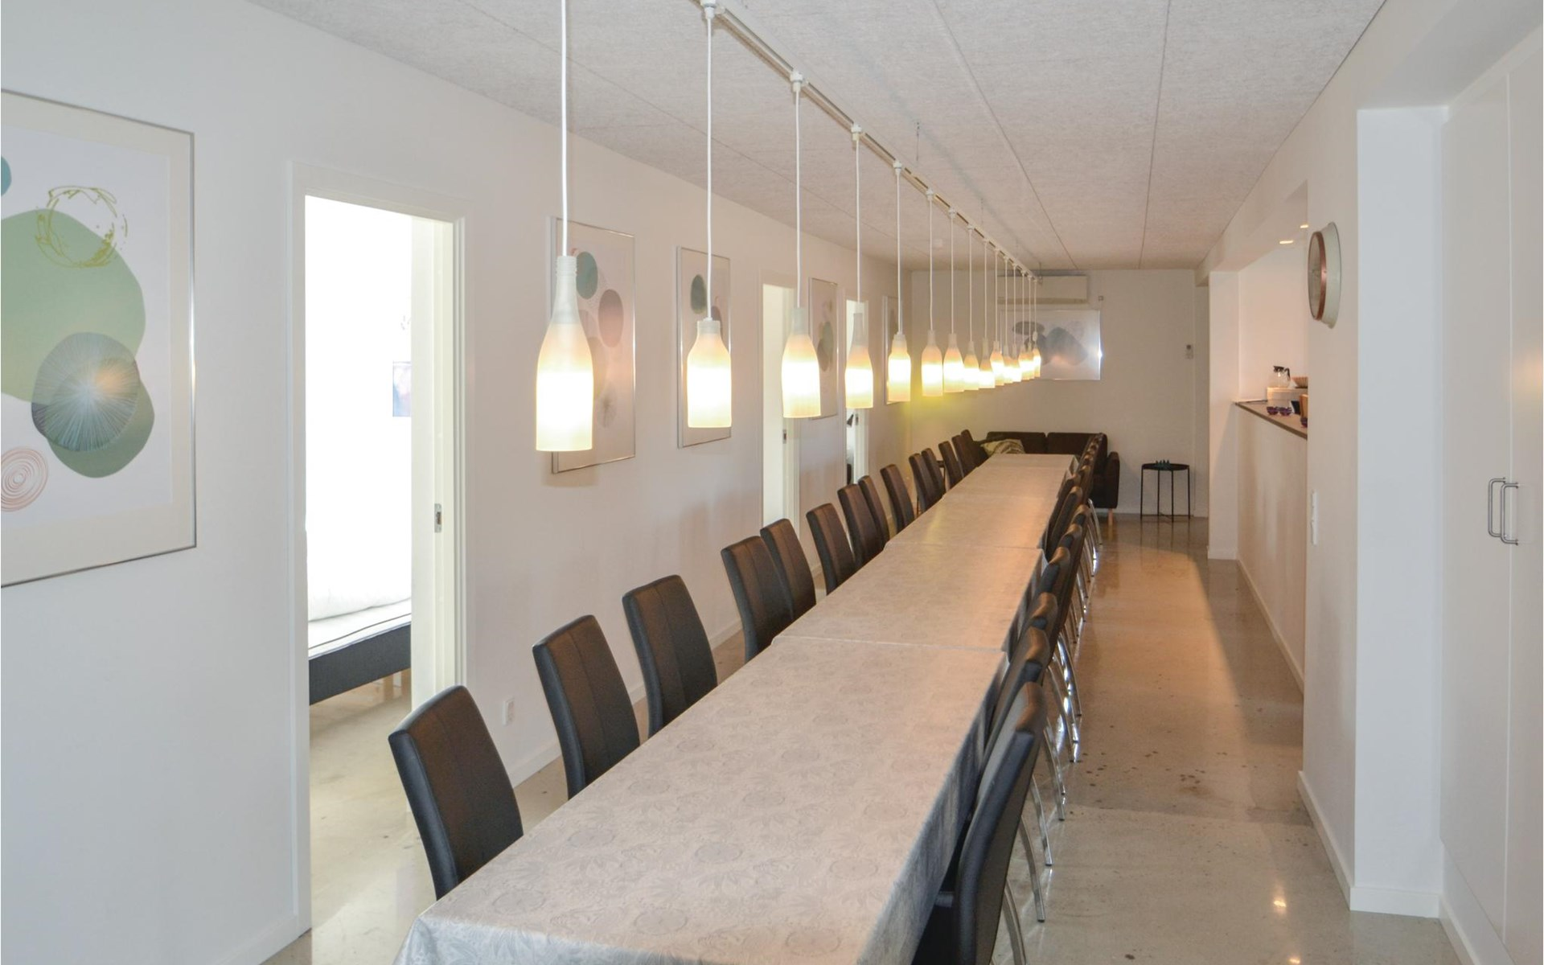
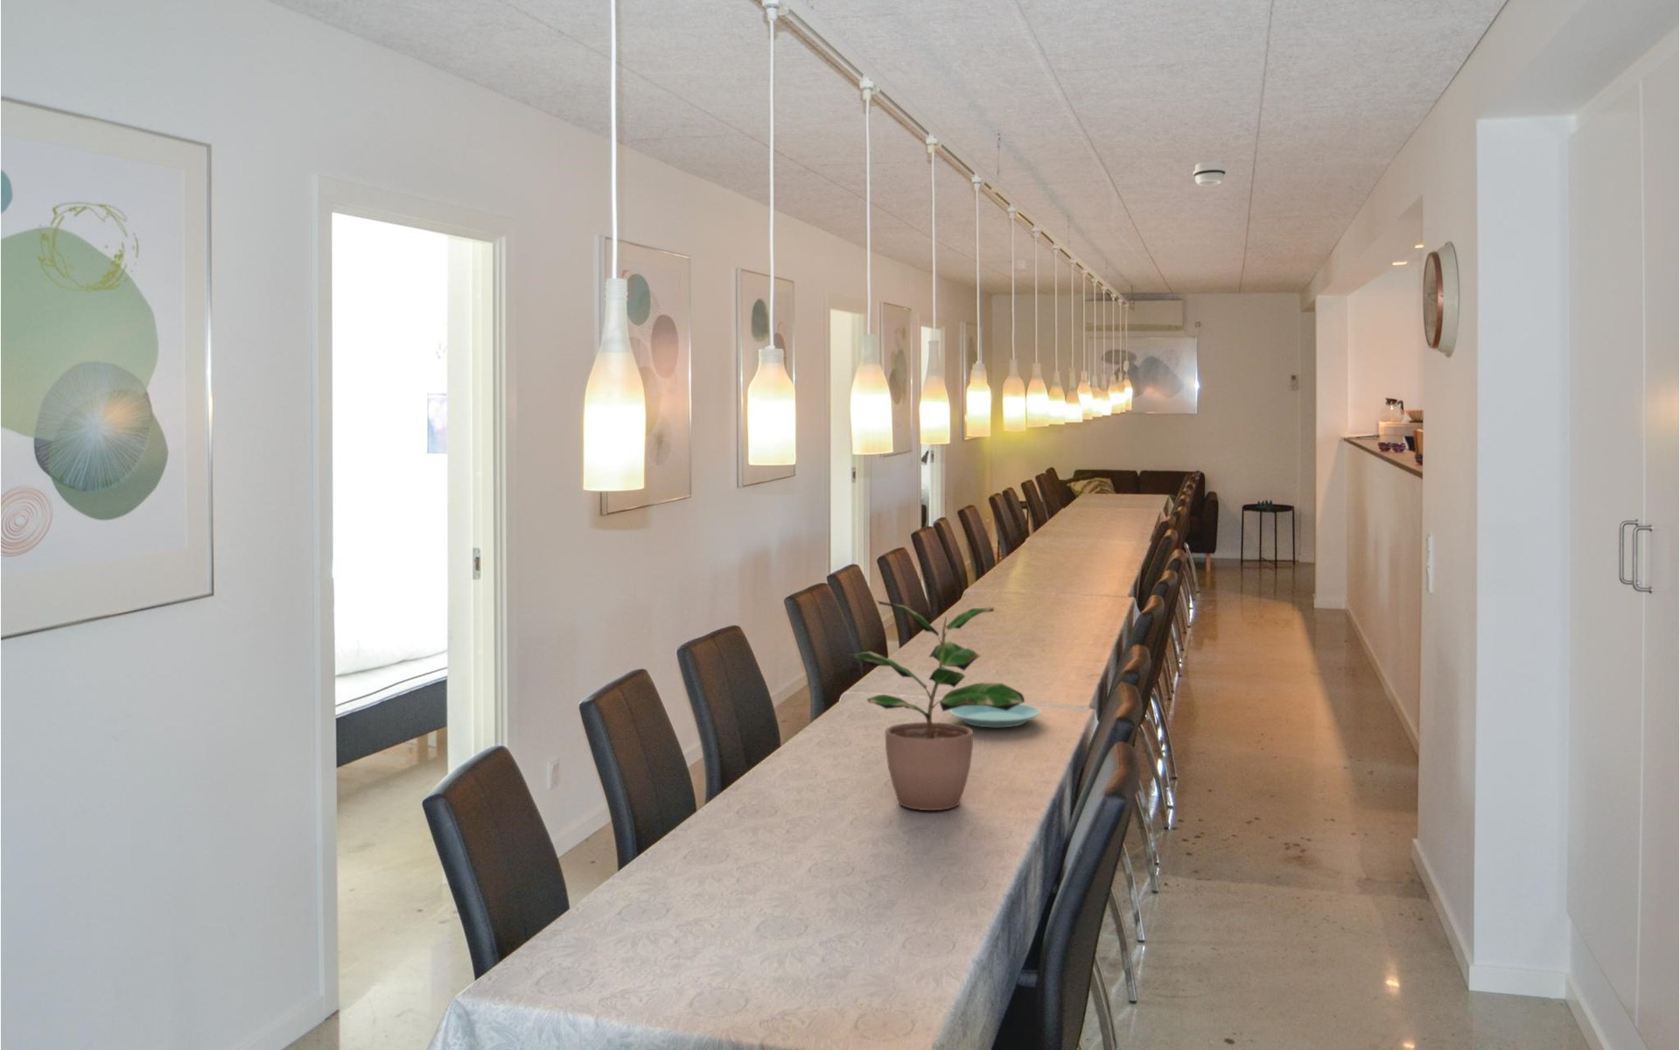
+ plate [949,704,1043,728]
+ smoke detector [1193,160,1226,186]
+ potted plant [849,599,1026,812]
